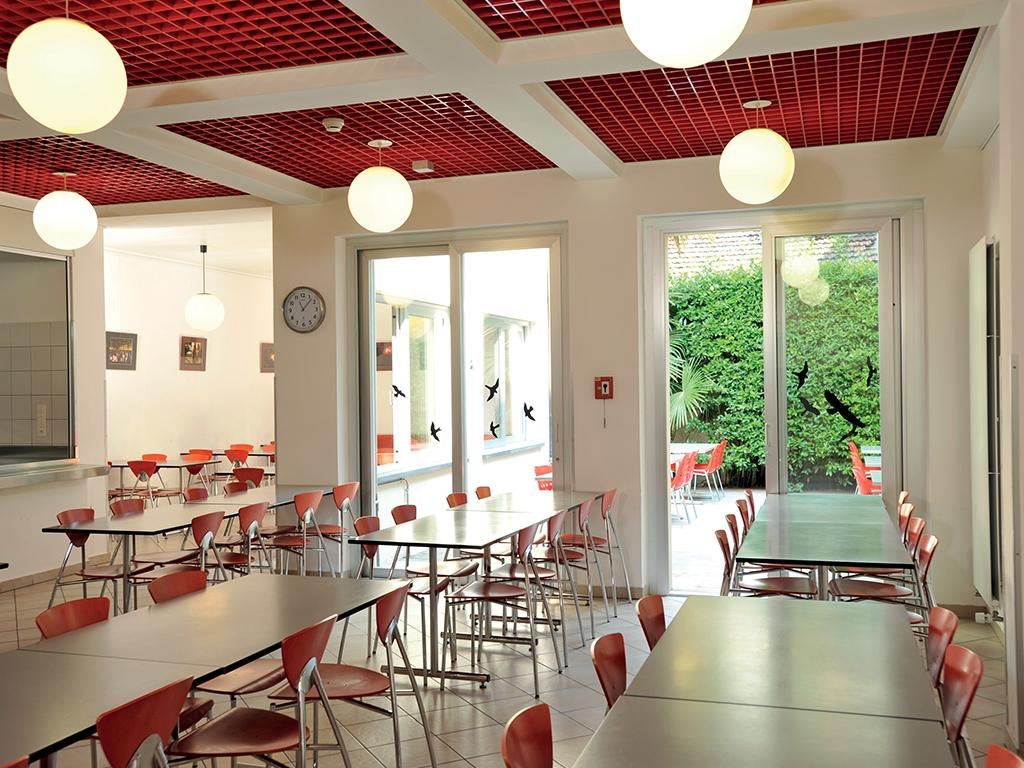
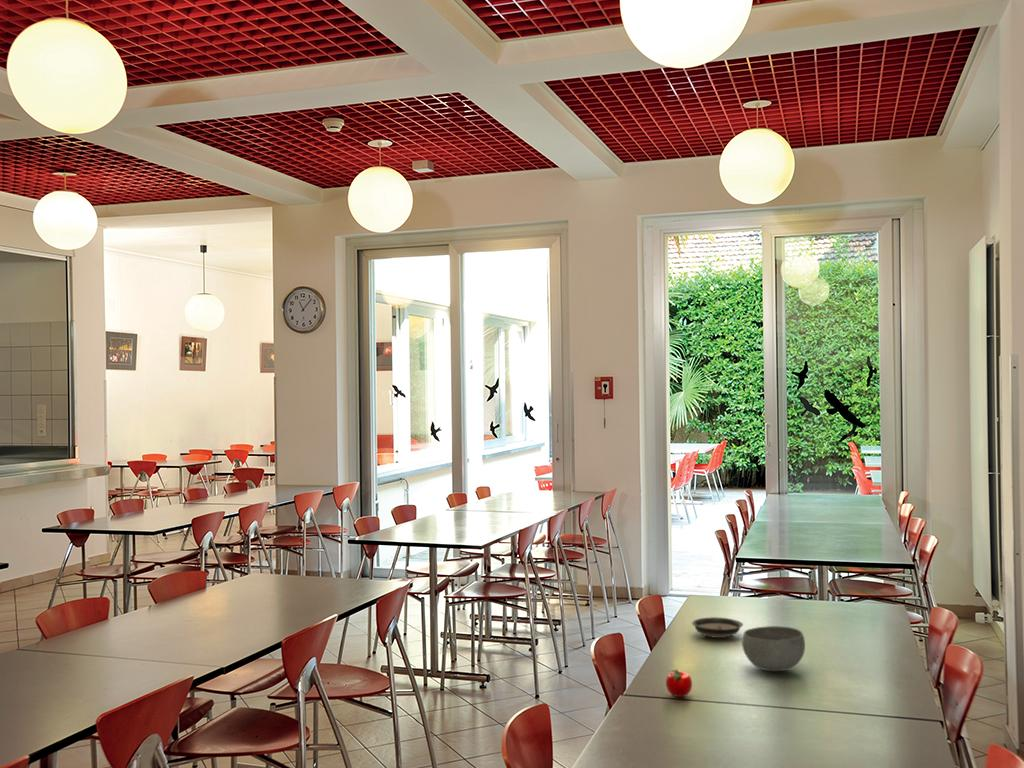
+ saucer [691,616,744,639]
+ apple [665,668,693,698]
+ bowl [741,625,806,672]
